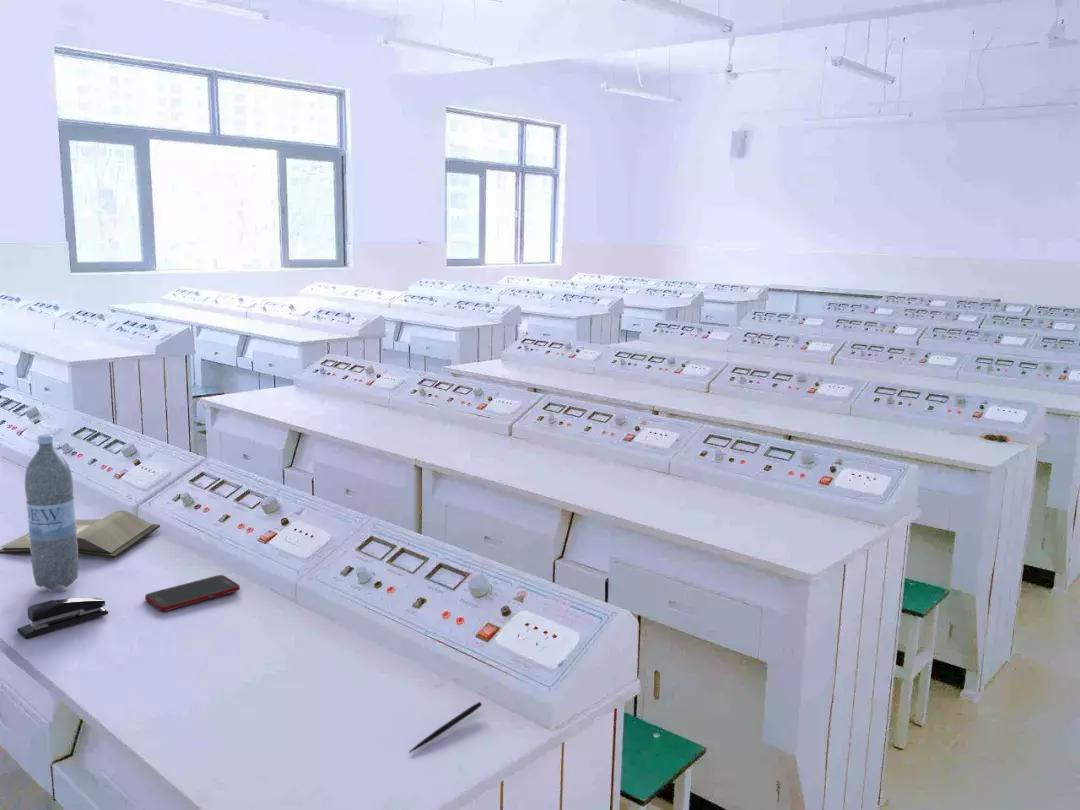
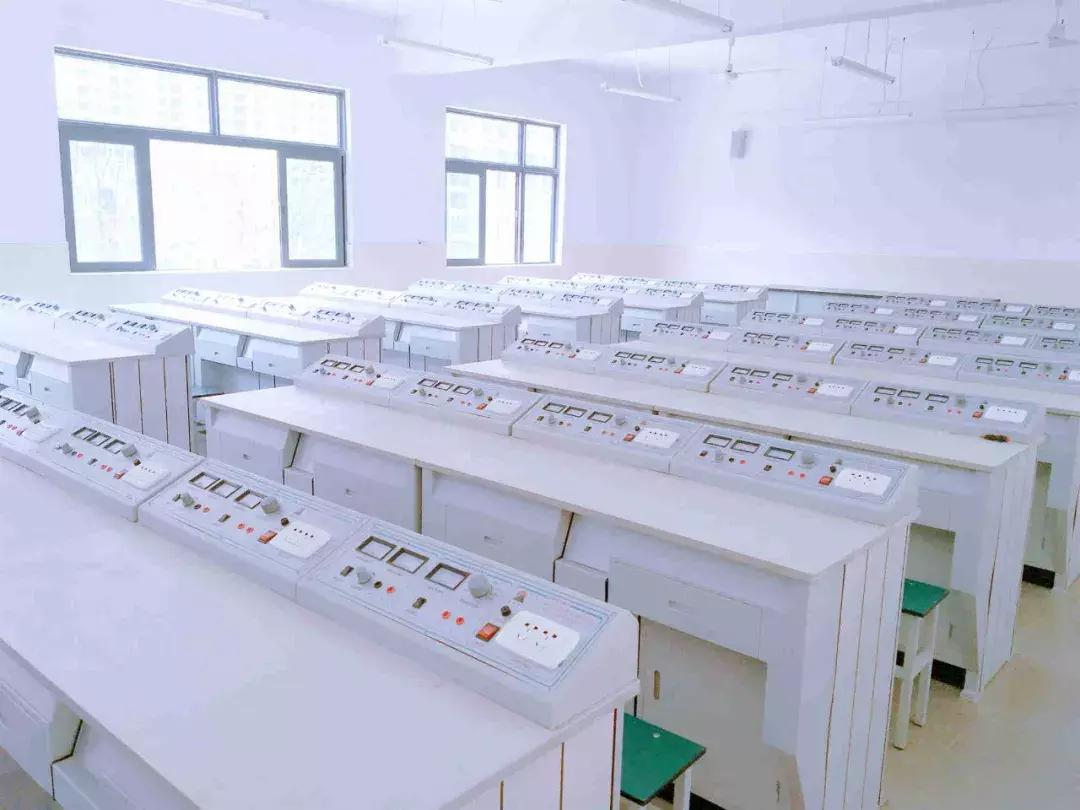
- water bottle [24,433,80,591]
- stapler [16,597,109,639]
- hardback book [0,509,161,559]
- pen [408,701,483,753]
- cell phone [144,574,241,612]
